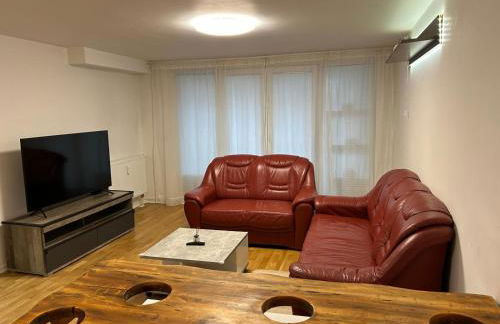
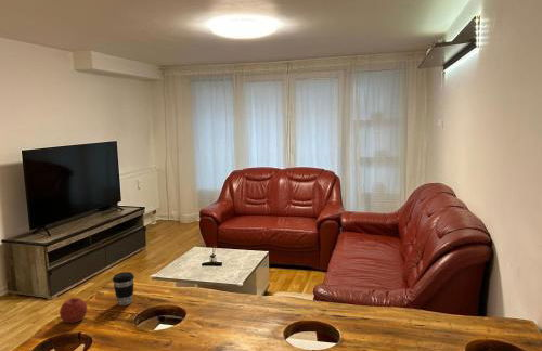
+ coffee cup [112,271,136,307]
+ fruit [59,297,88,324]
